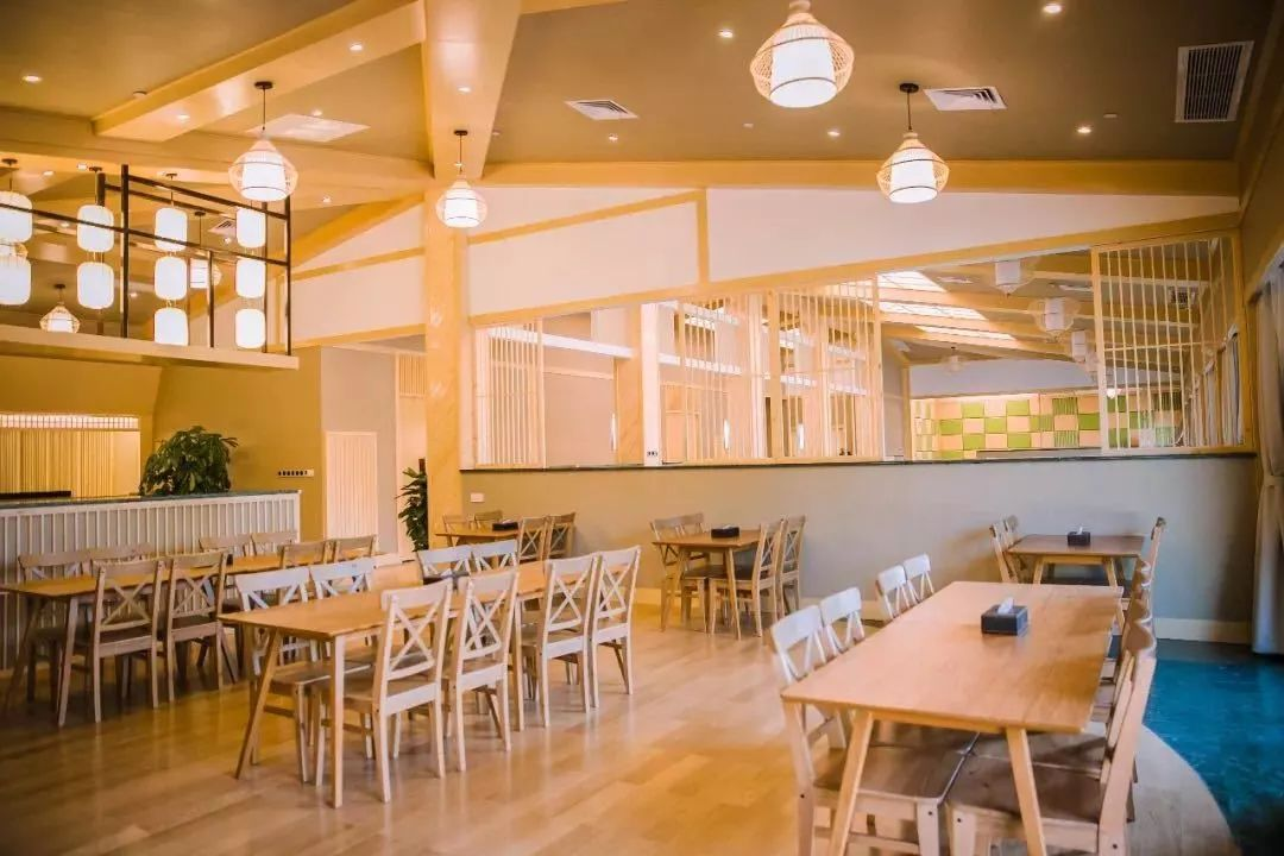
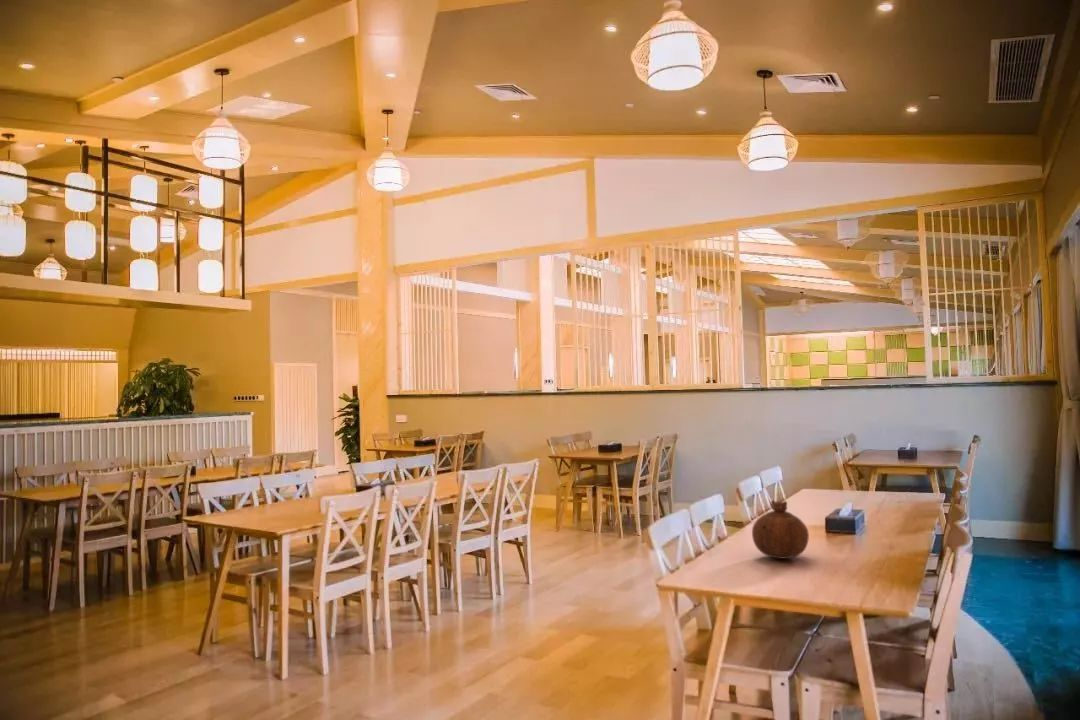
+ teapot [751,499,810,560]
